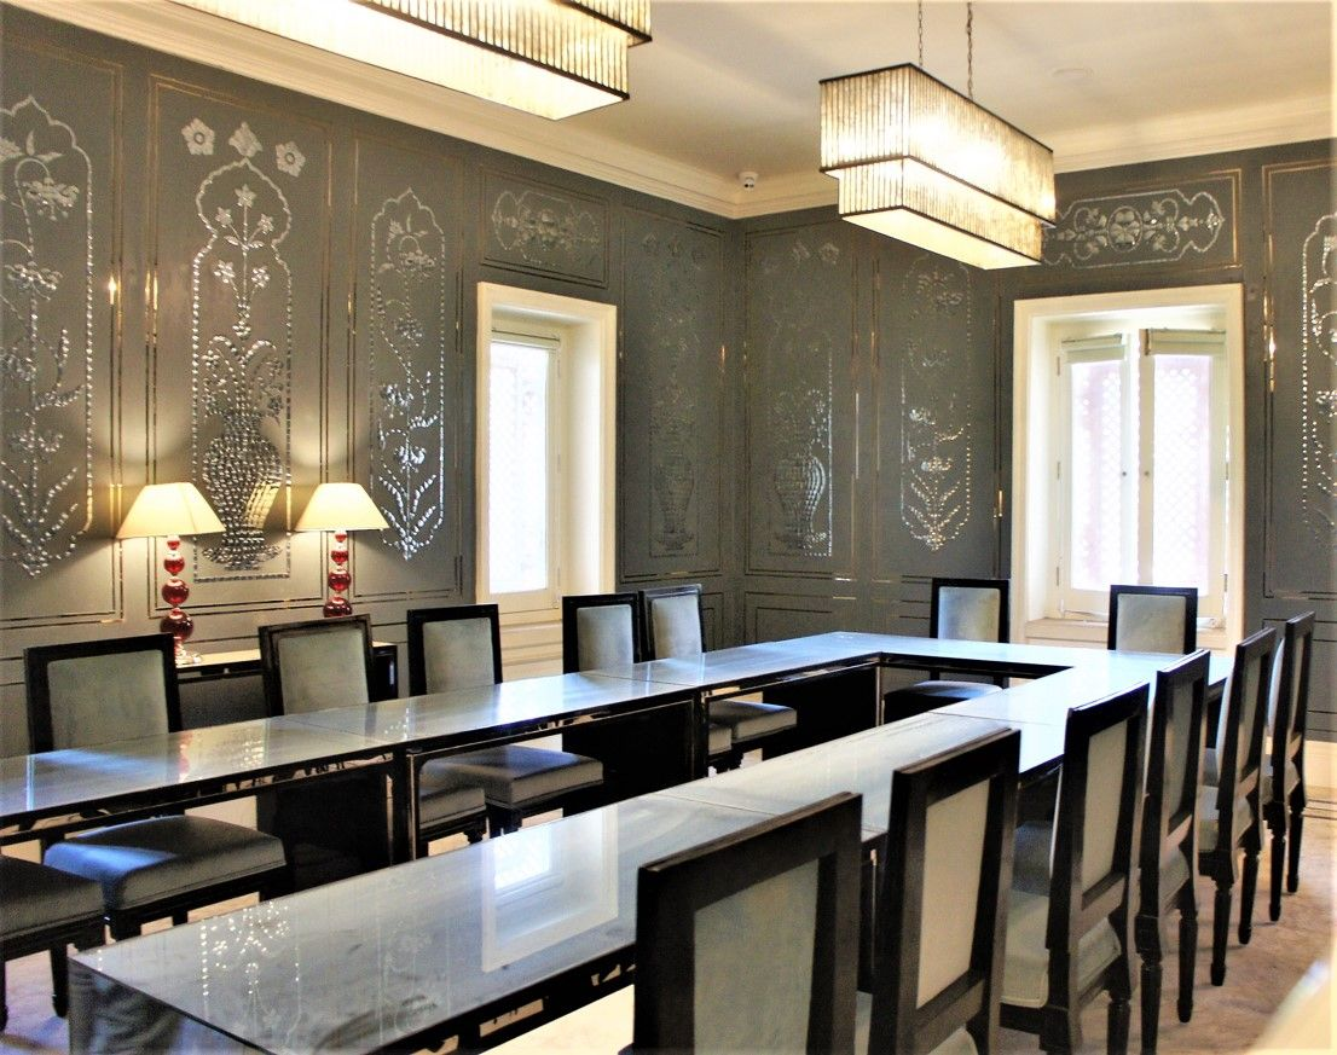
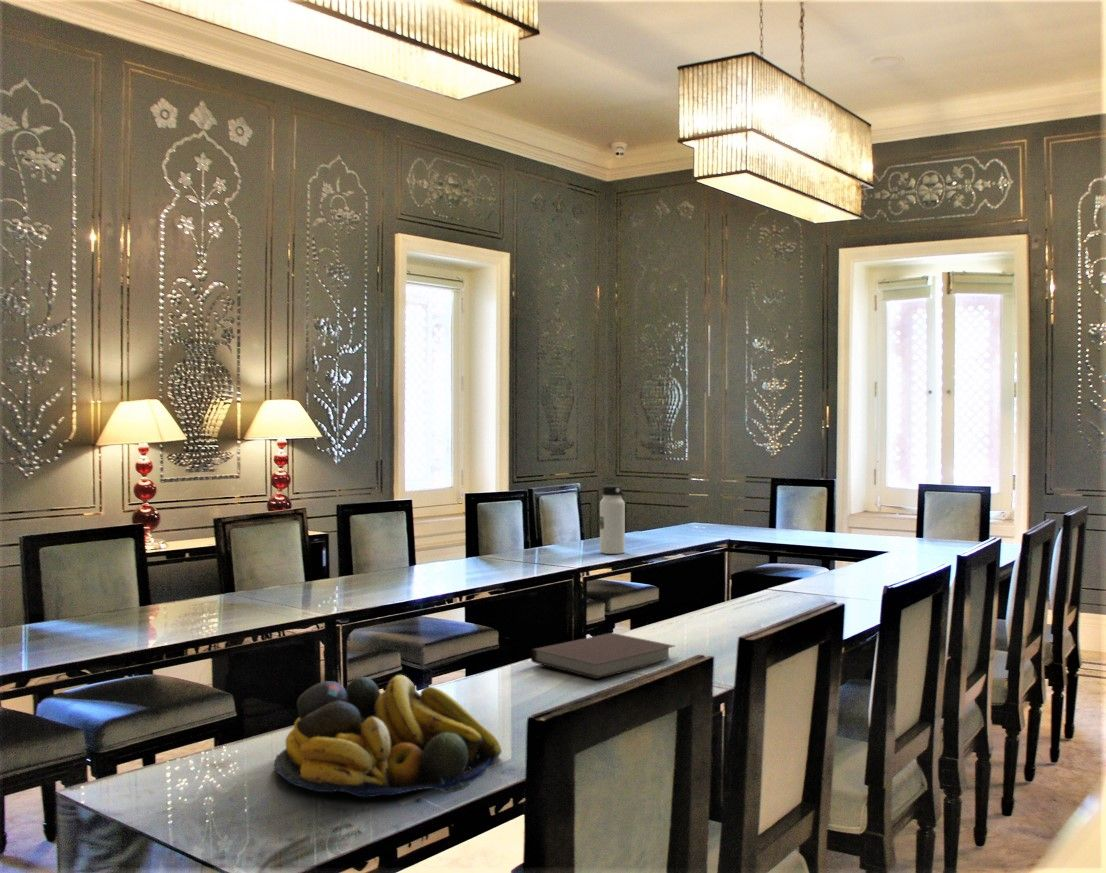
+ notebook [530,632,676,680]
+ fruit bowl [273,674,503,798]
+ water bottle [599,484,626,555]
